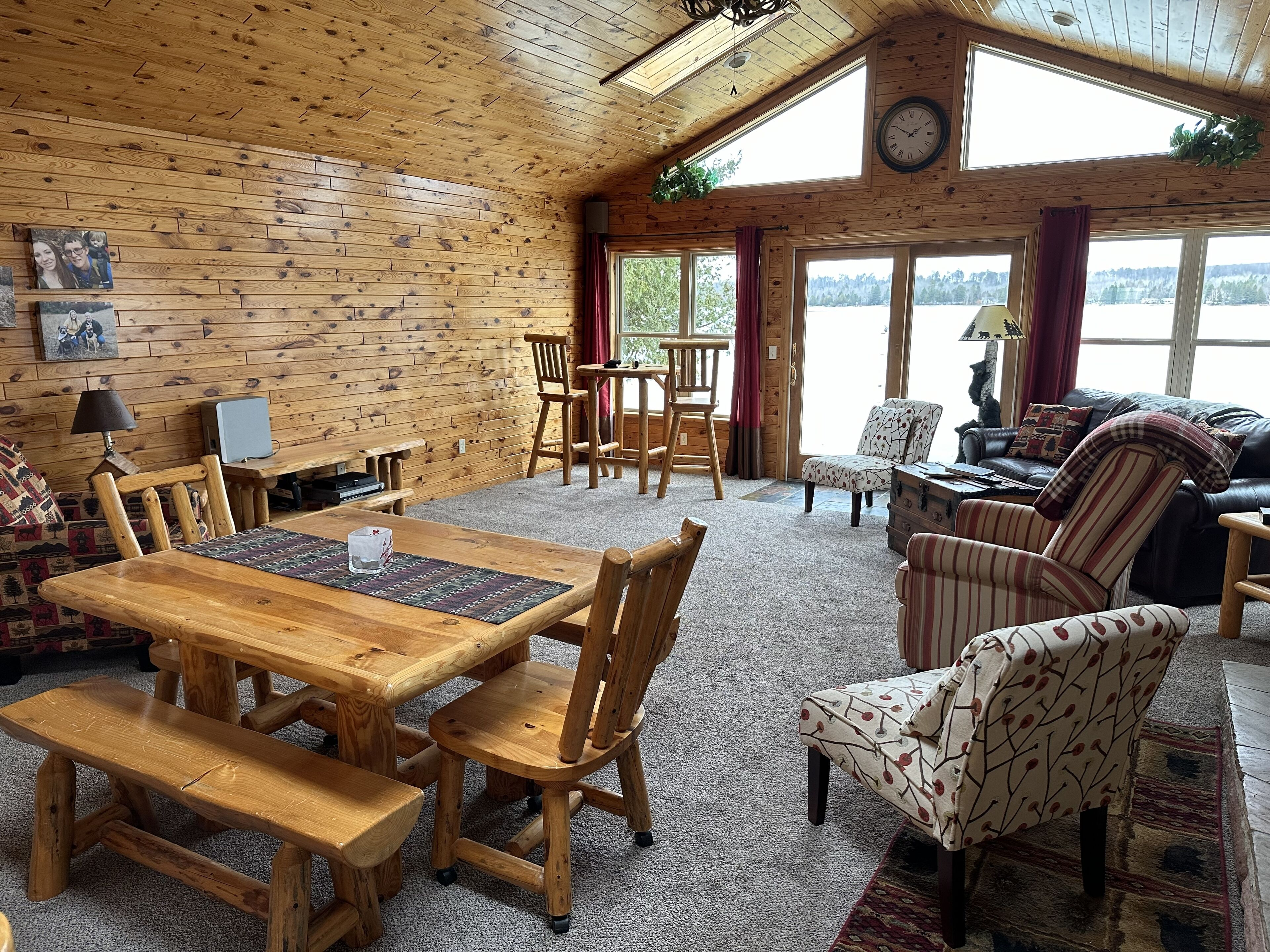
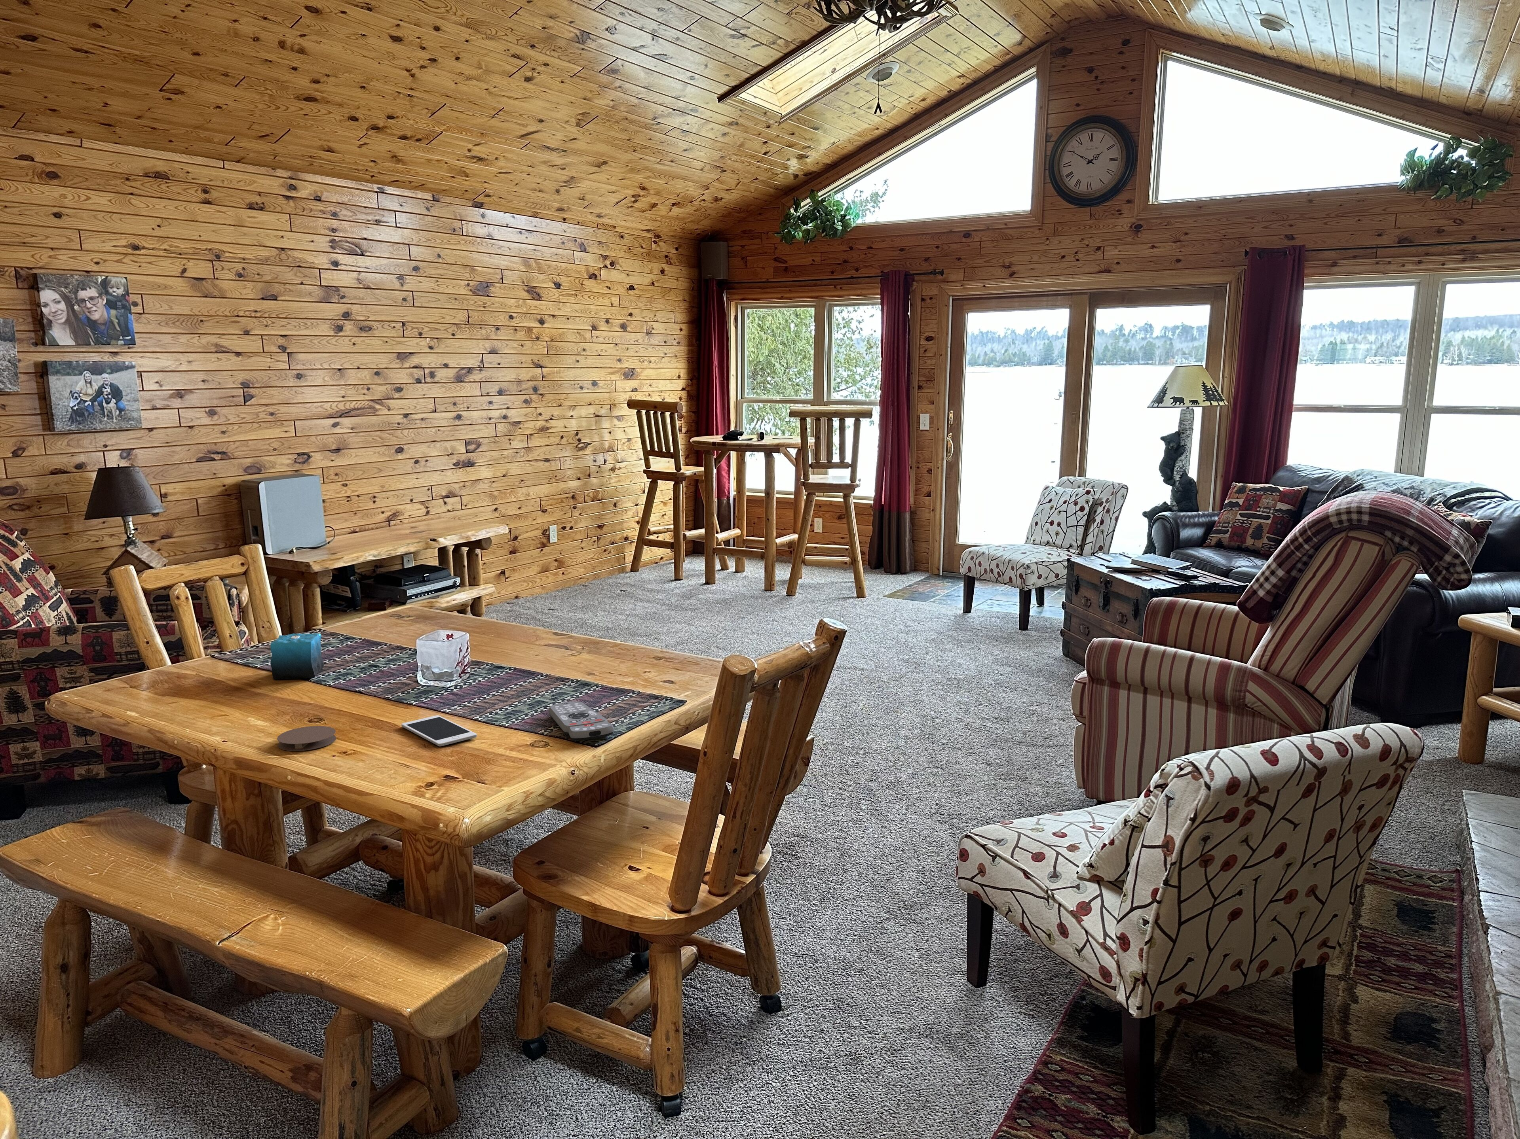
+ candle [270,623,324,680]
+ cell phone [401,715,478,747]
+ coaster [276,726,336,751]
+ remote control [548,701,615,741]
